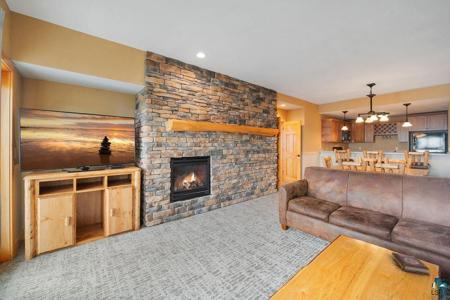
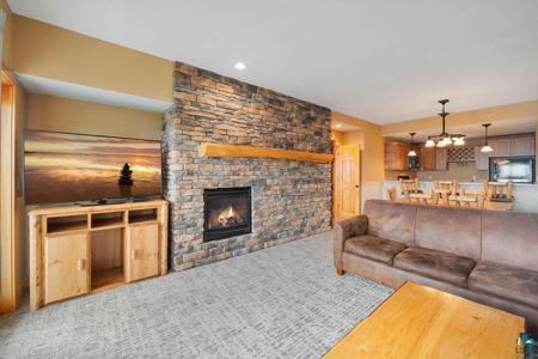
- book [391,251,431,277]
